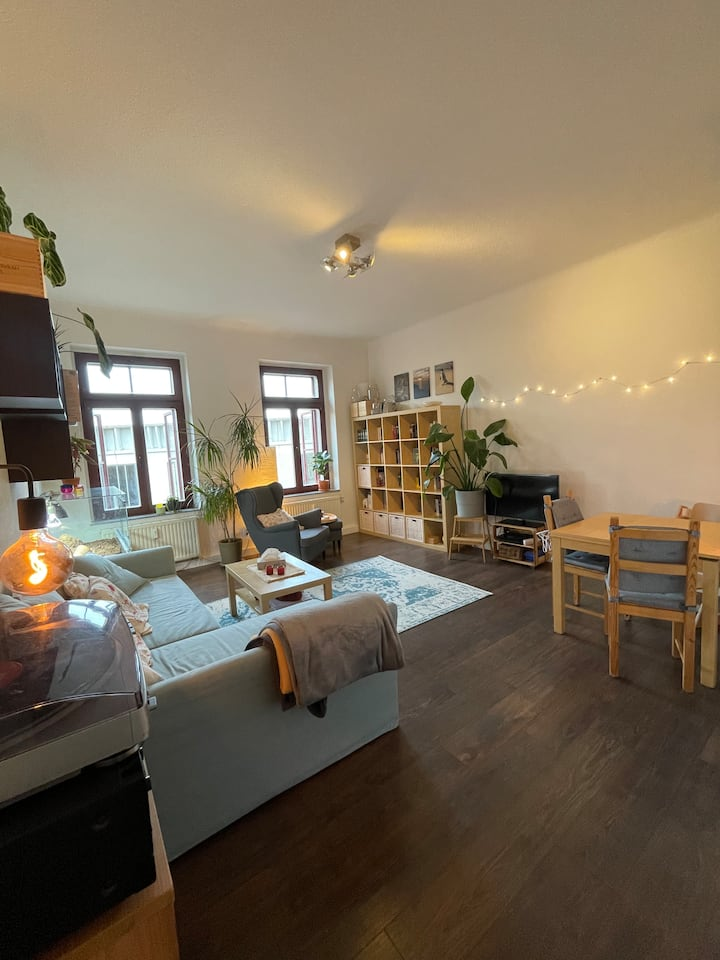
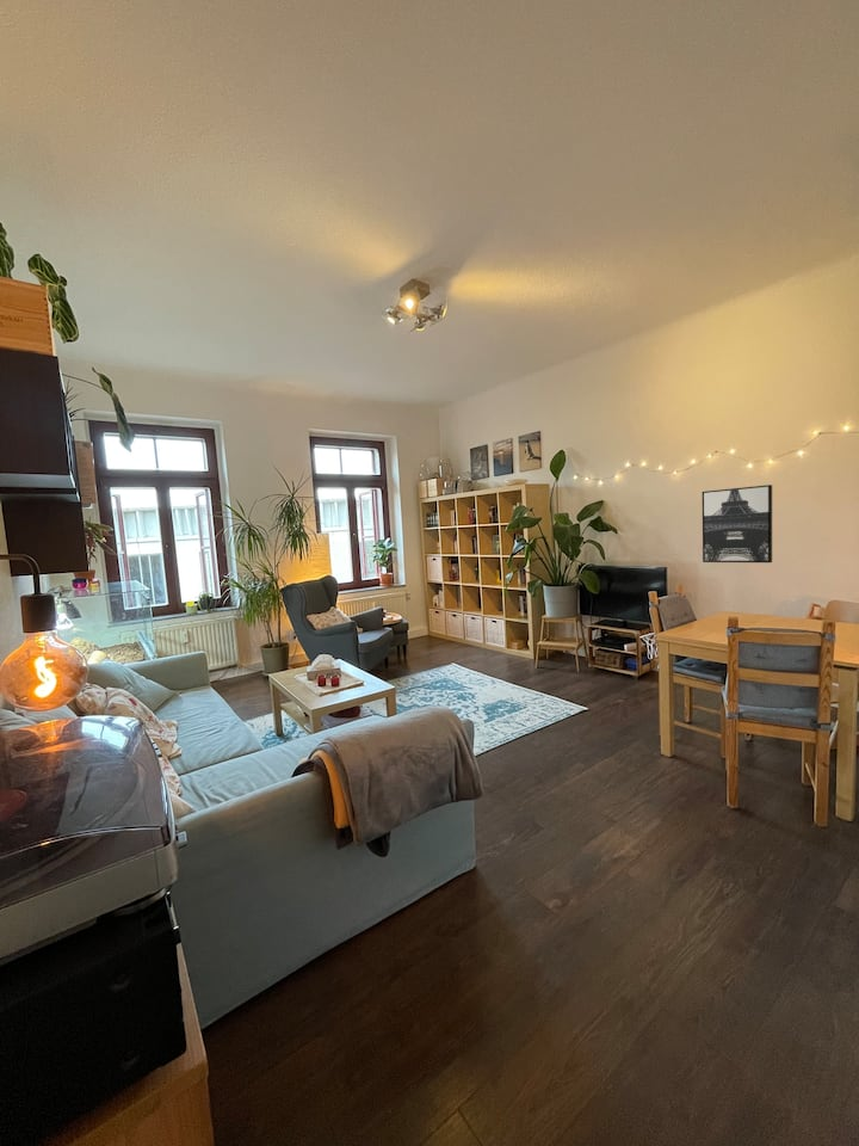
+ wall art [702,483,773,563]
